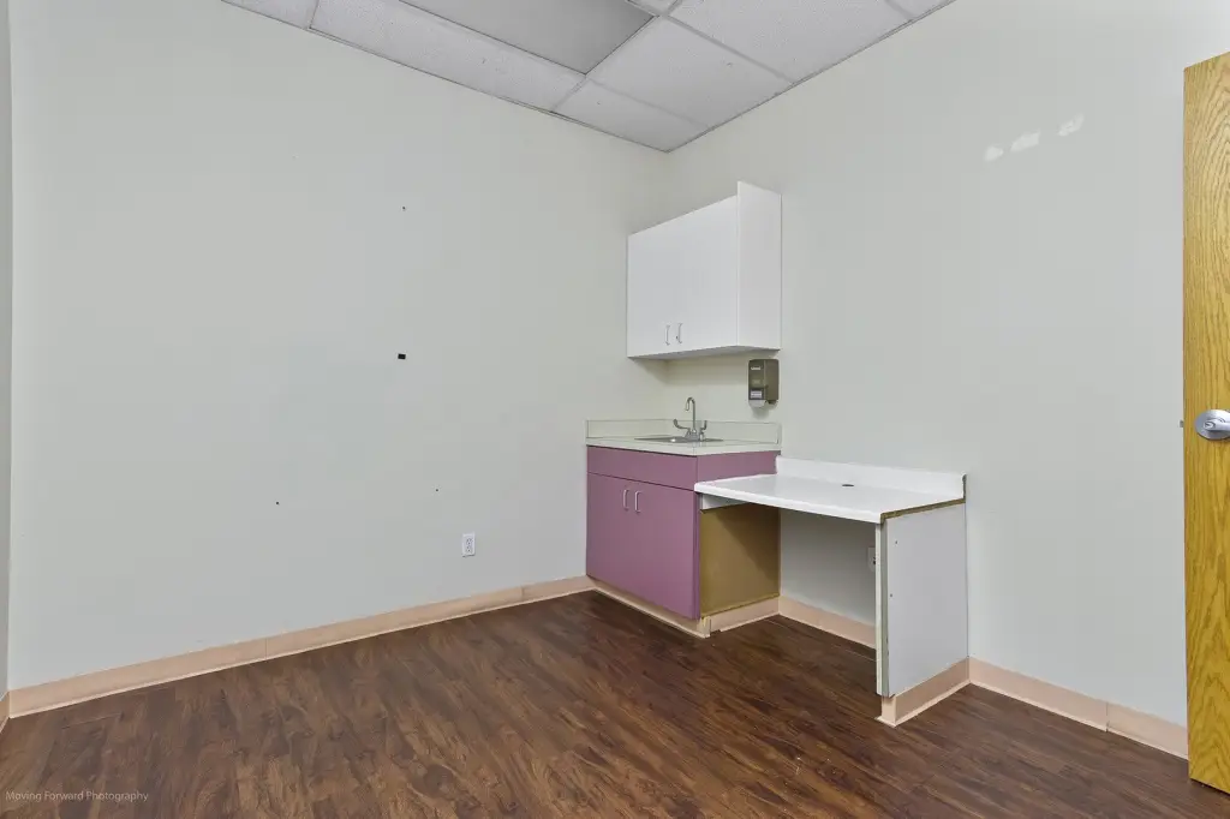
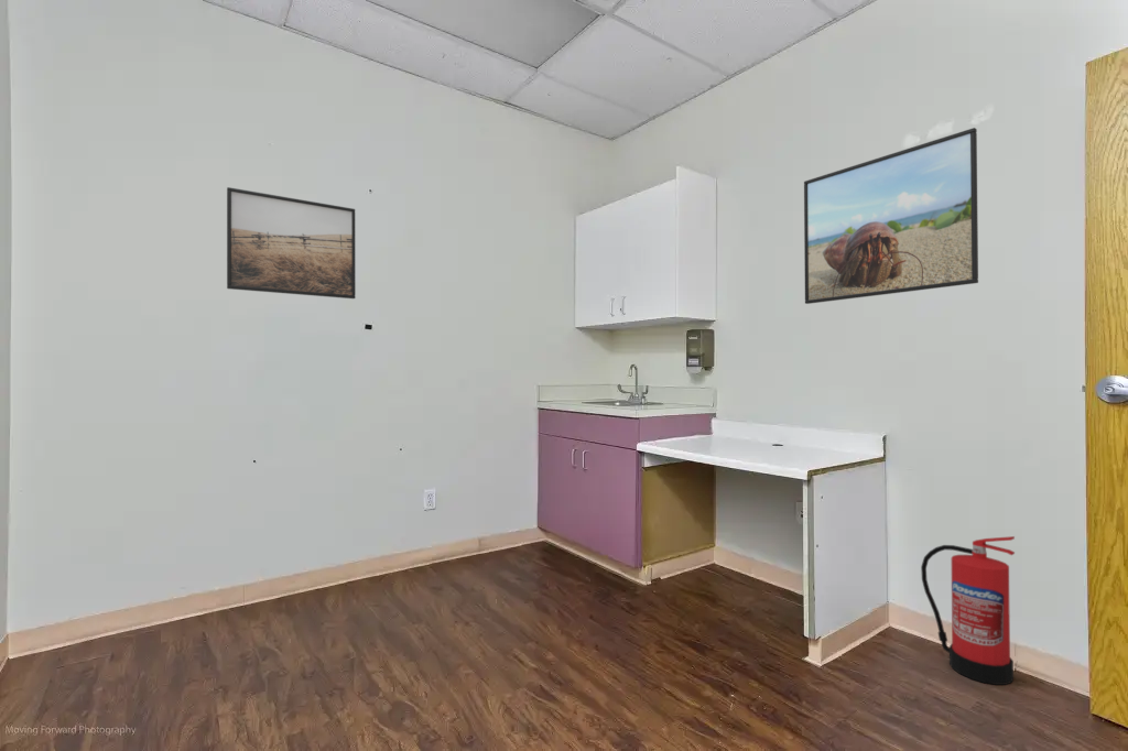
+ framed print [803,127,979,305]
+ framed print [226,186,357,300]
+ fire extinguisher [920,535,1016,686]
